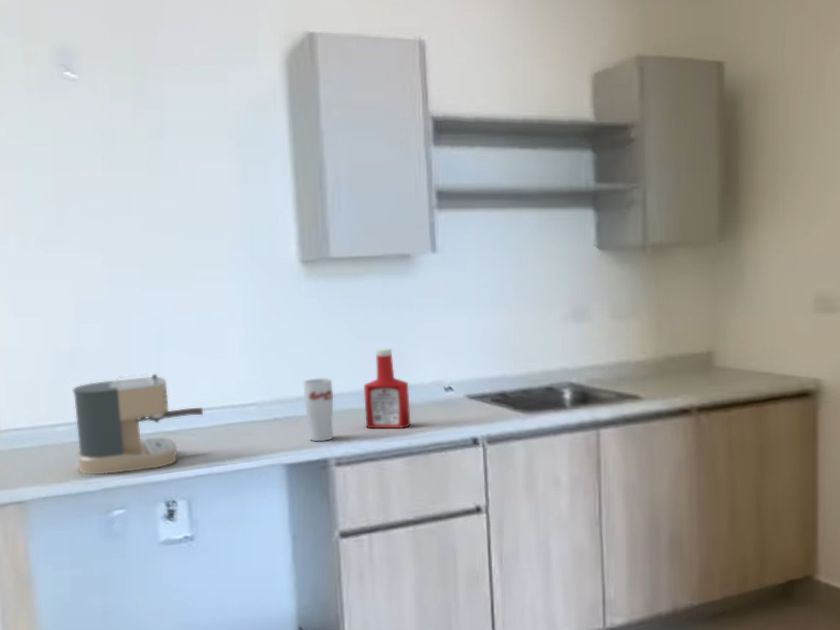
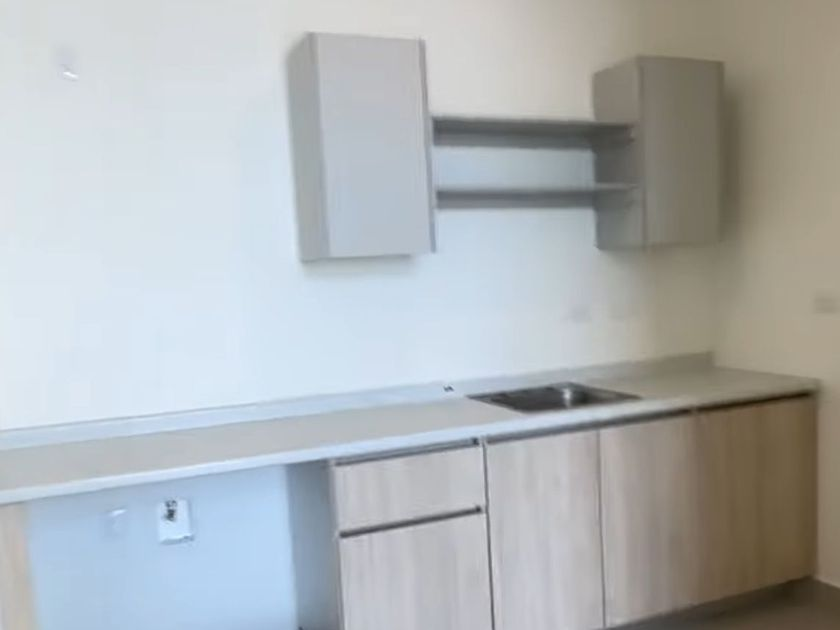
- cup [302,378,334,442]
- coffee maker [72,373,204,475]
- soap bottle [363,348,411,429]
